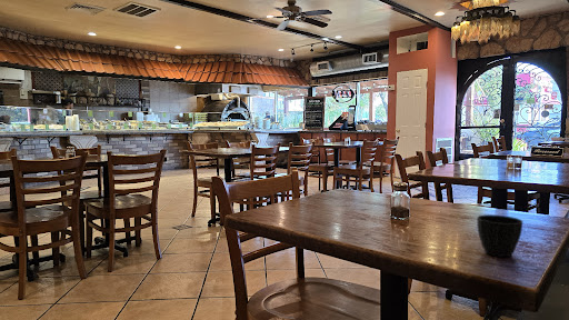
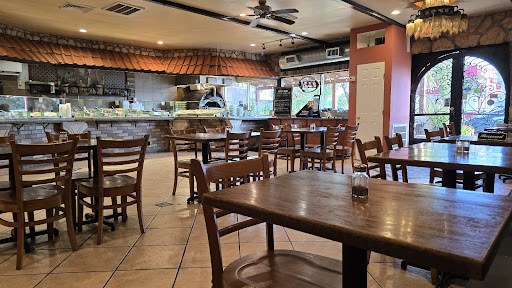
- cup [476,213,523,258]
